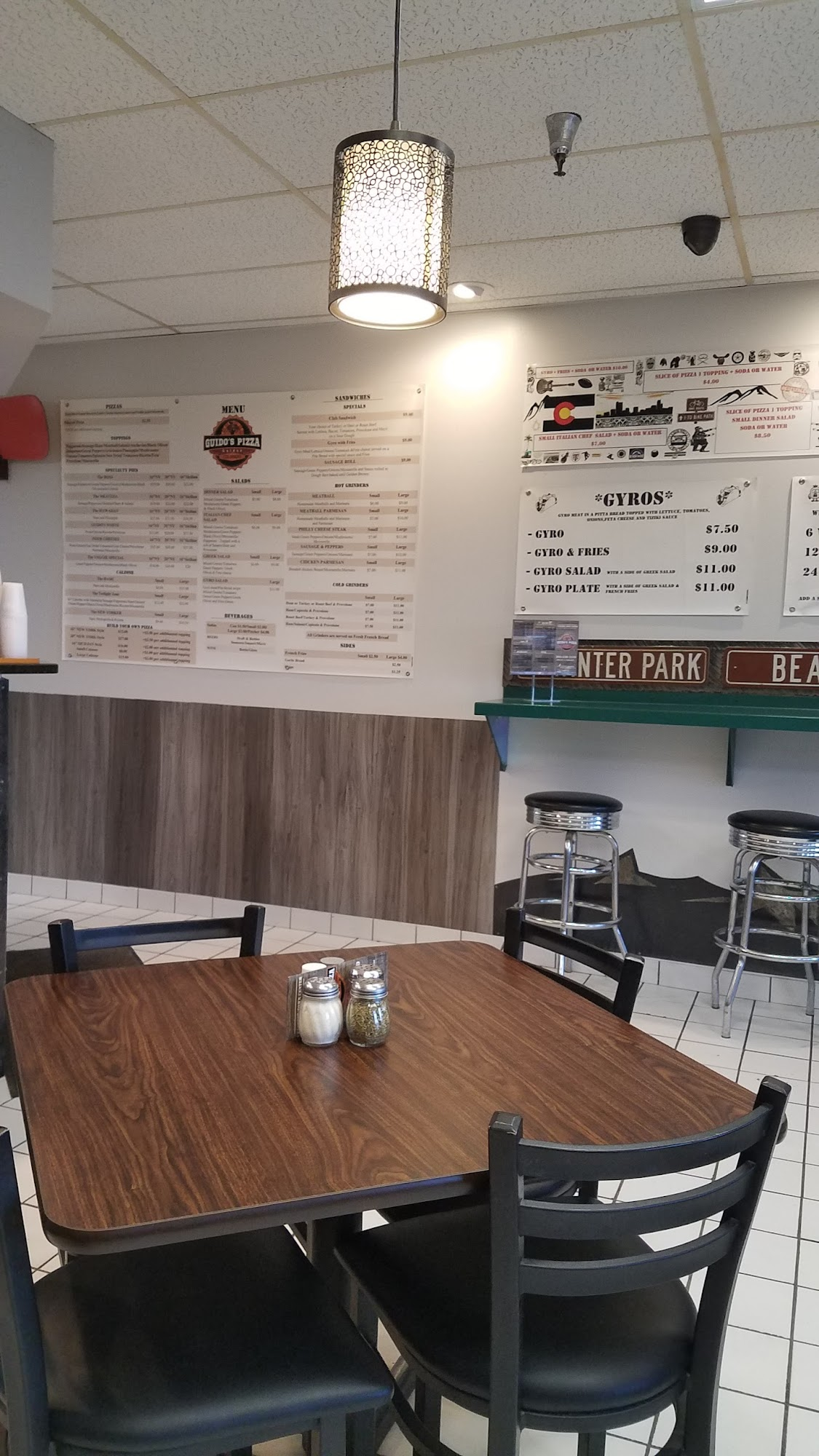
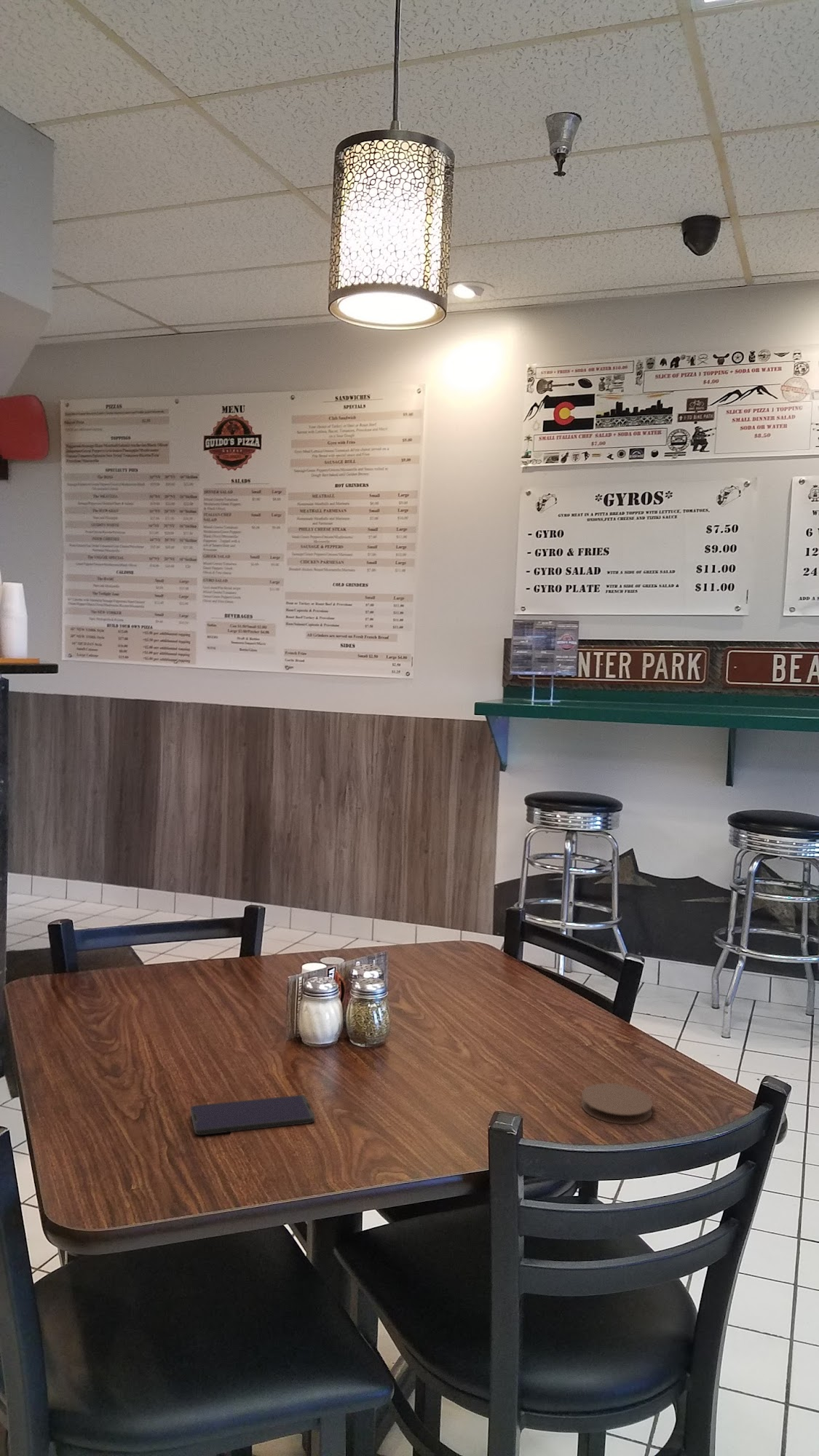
+ coaster [580,1083,654,1125]
+ smartphone [190,1094,315,1136]
